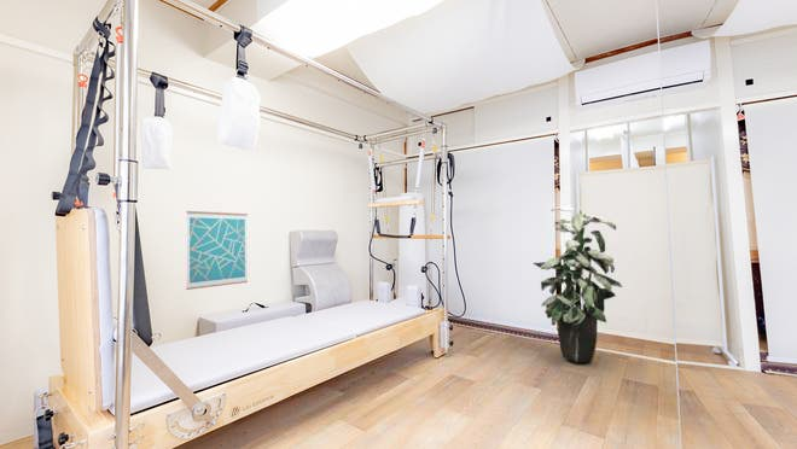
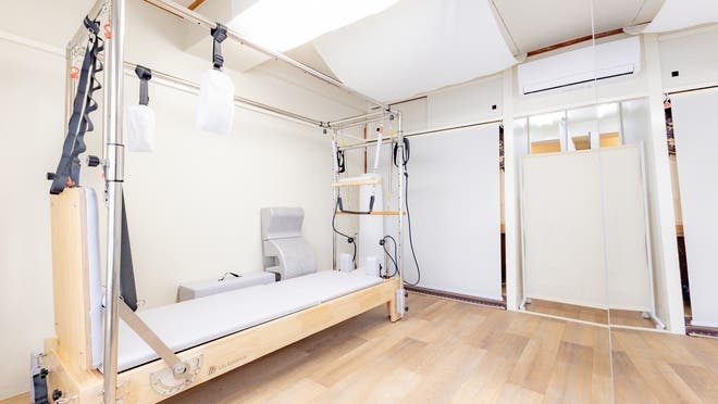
- wall art [185,210,249,291]
- indoor plant [533,205,623,363]
